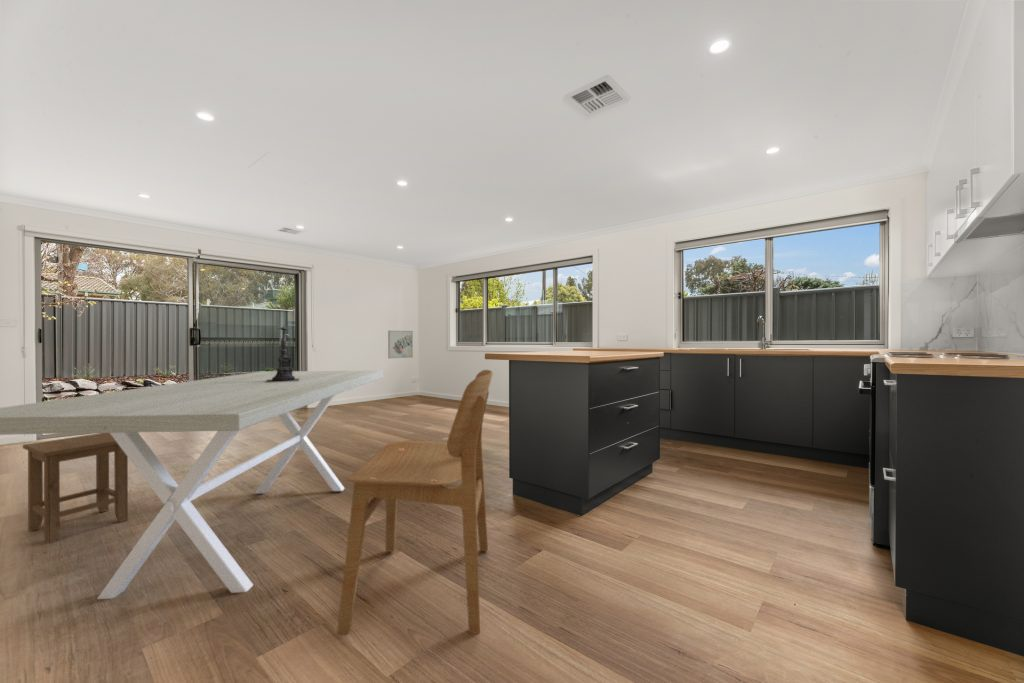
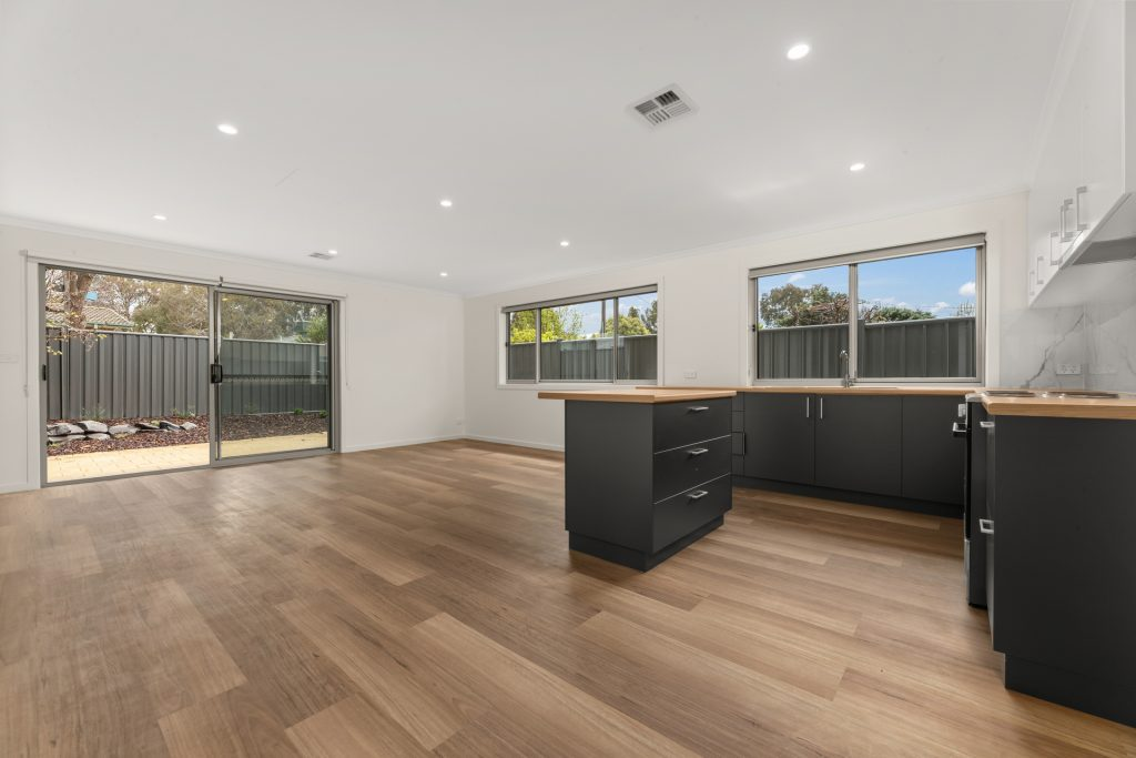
- candle holder [265,325,300,382]
- dining chair [336,369,494,636]
- stool [22,433,129,545]
- dining table [0,370,384,600]
- wall art [387,330,414,359]
